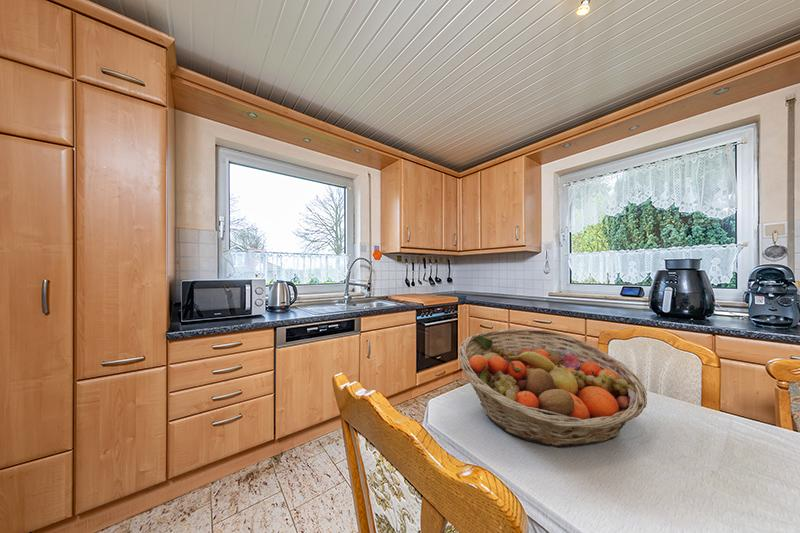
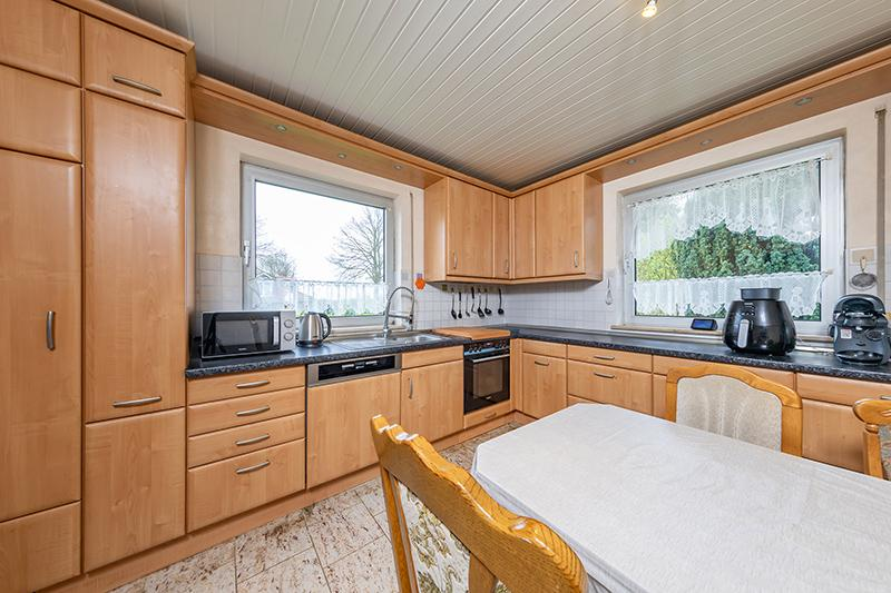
- fruit basket [458,328,648,449]
